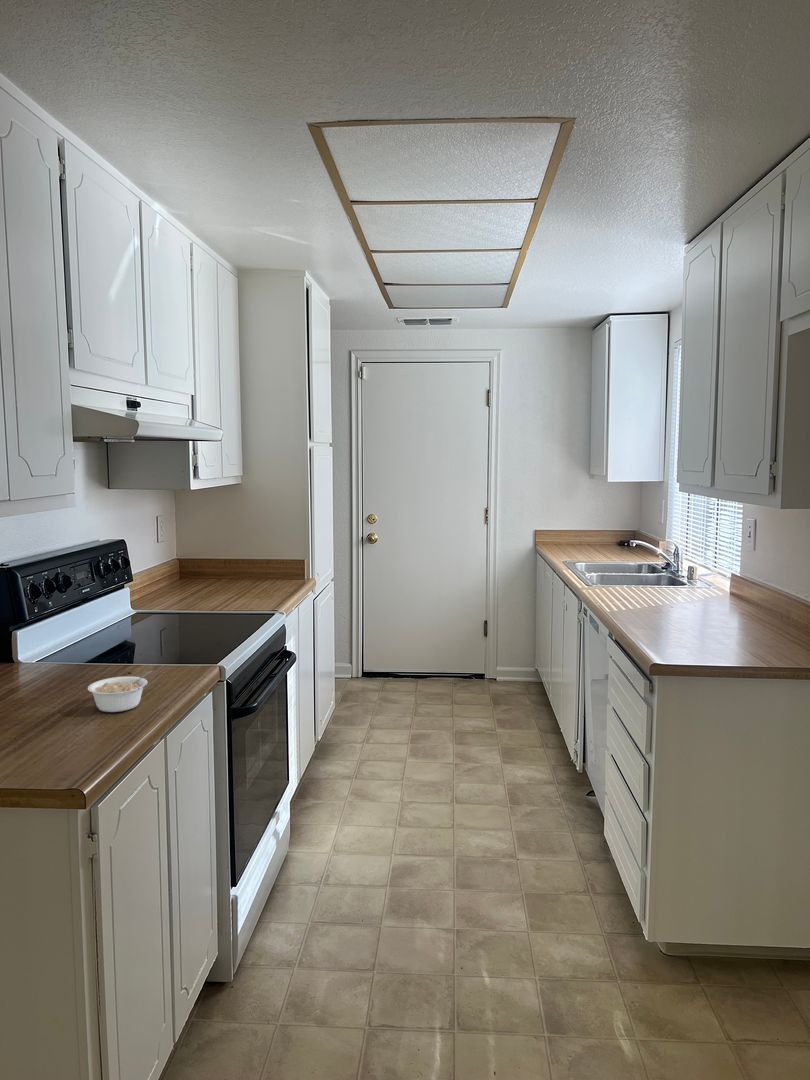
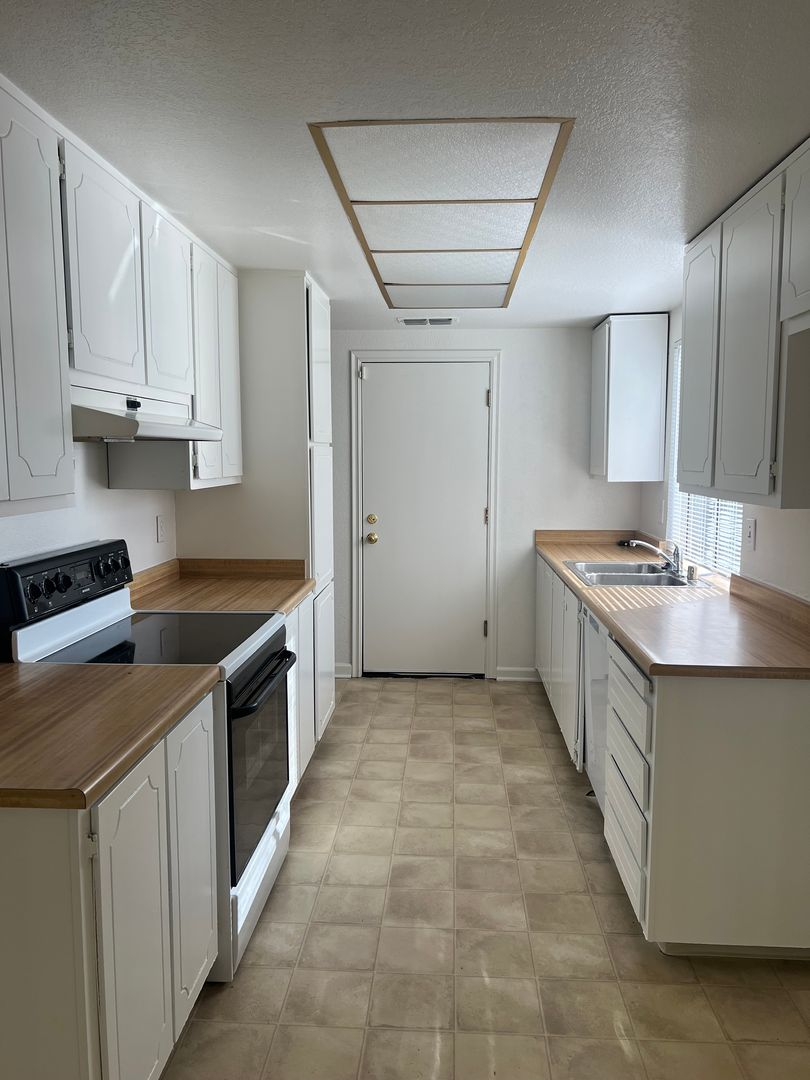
- legume [87,670,153,713]
